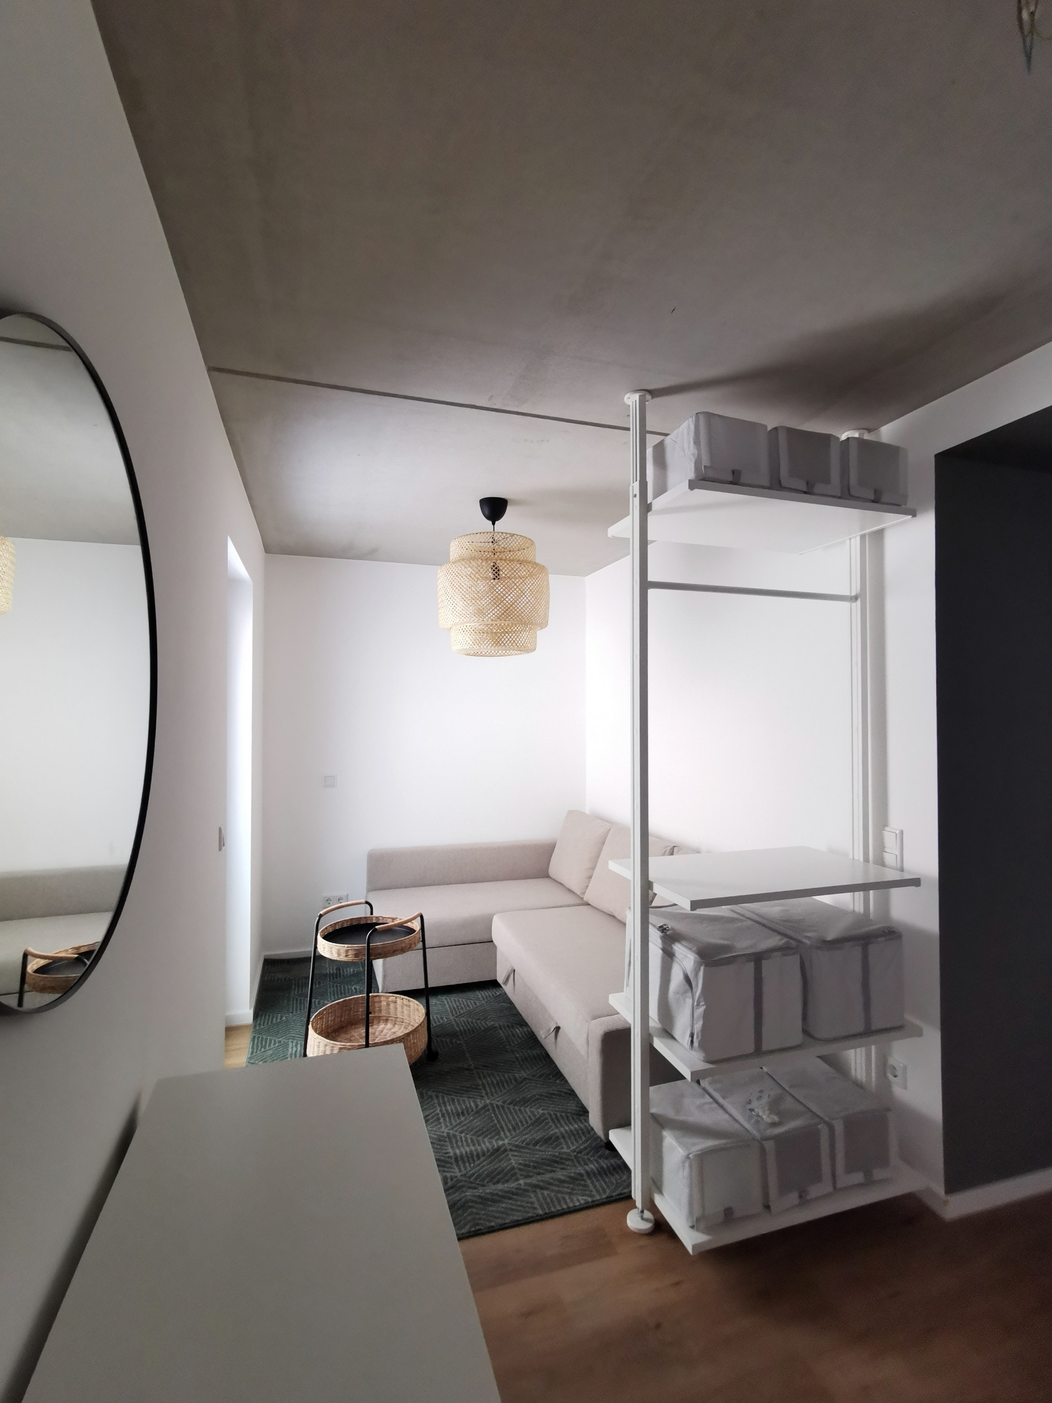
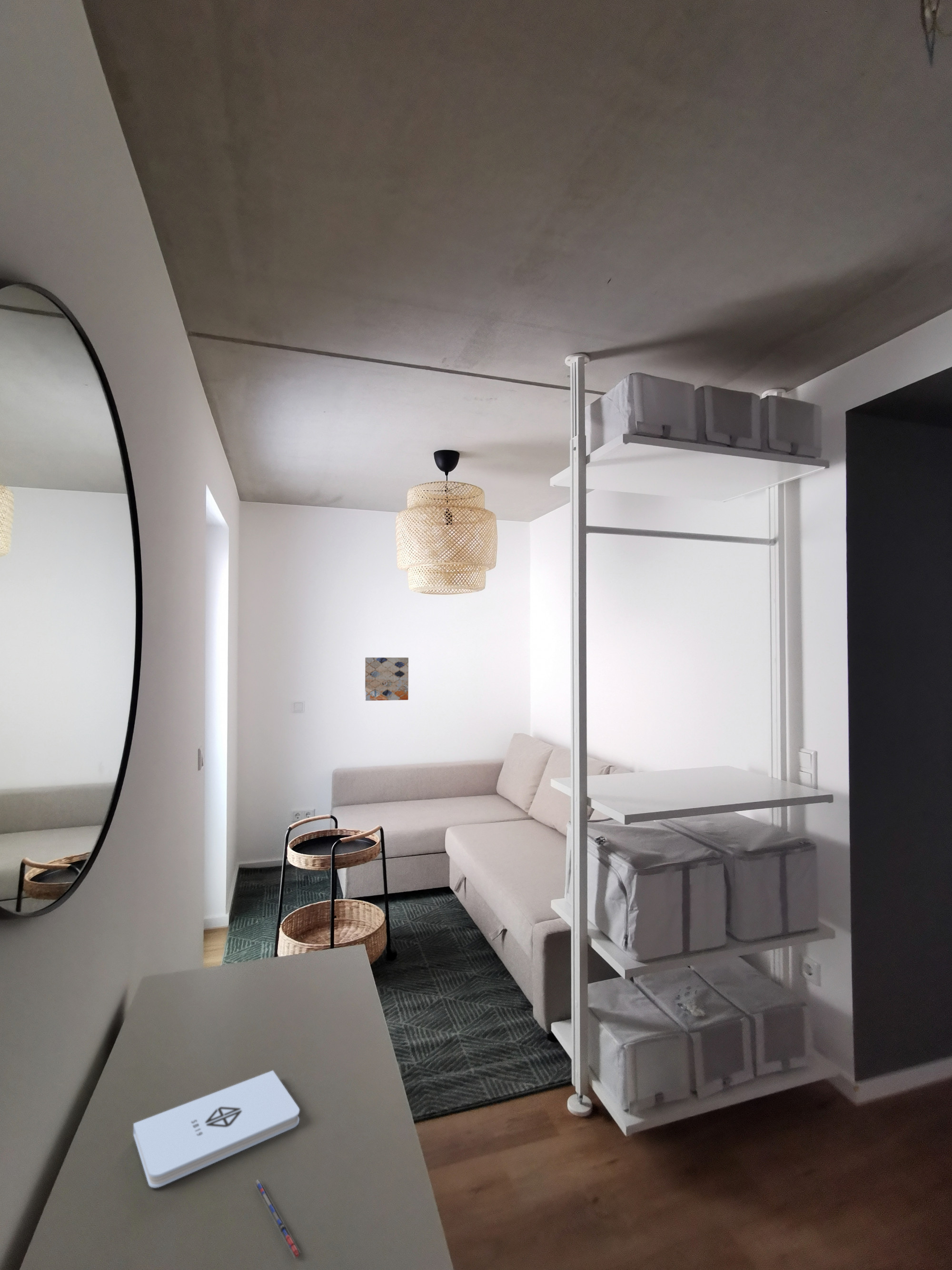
+ pen [254,1179,301,1259]
+ notepad [133,1070,300,1188]
+ wall art [365,657,409,701]
